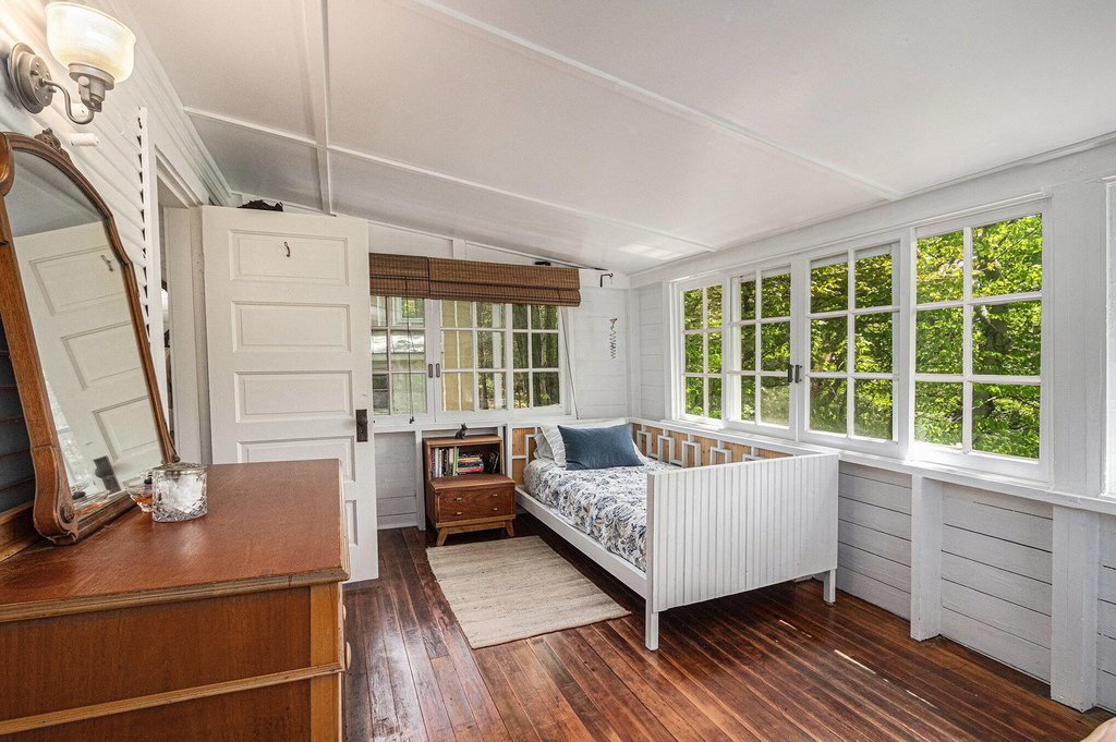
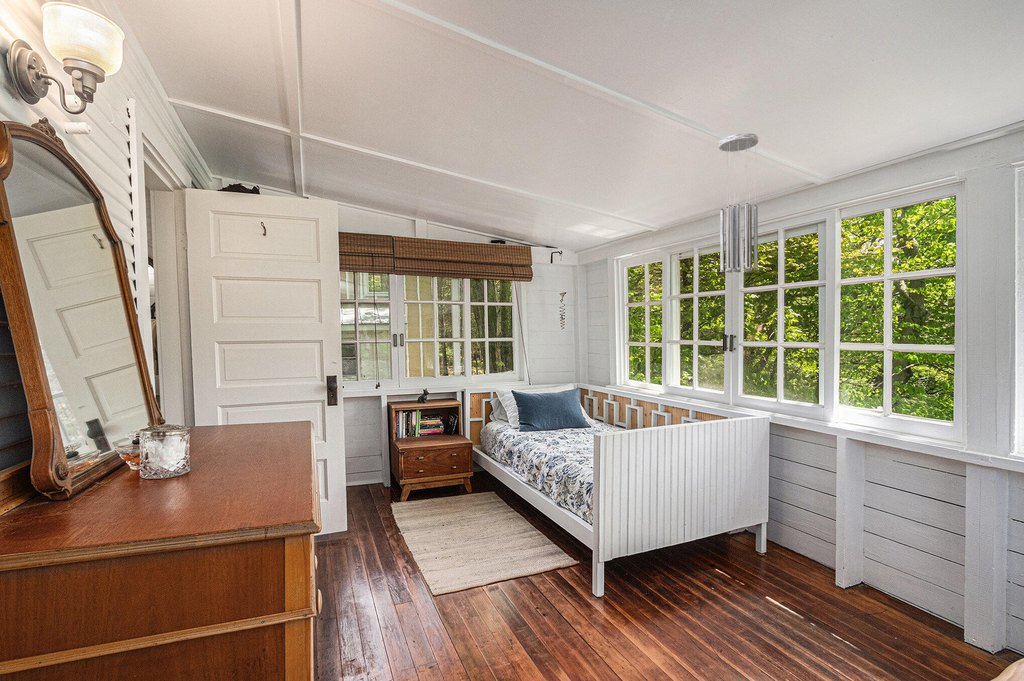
+ wind chime [718,132,759,274]
